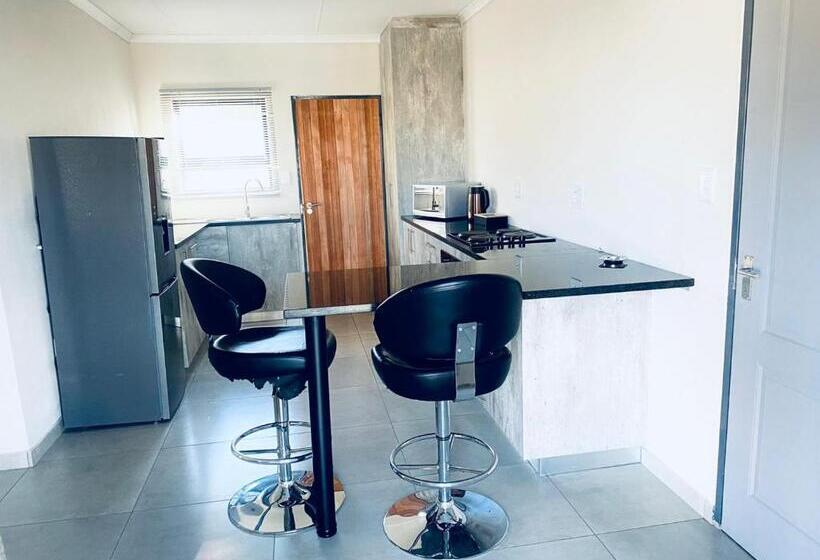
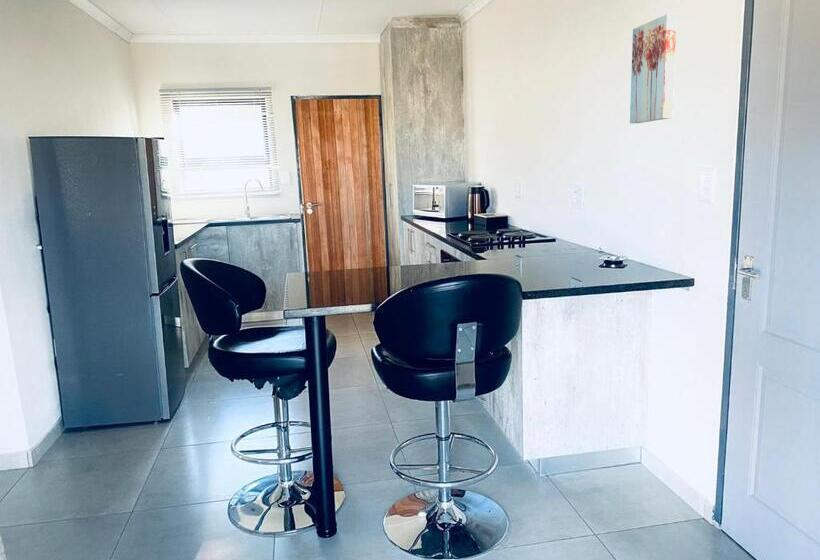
+ wall art [629,13,678,124]
